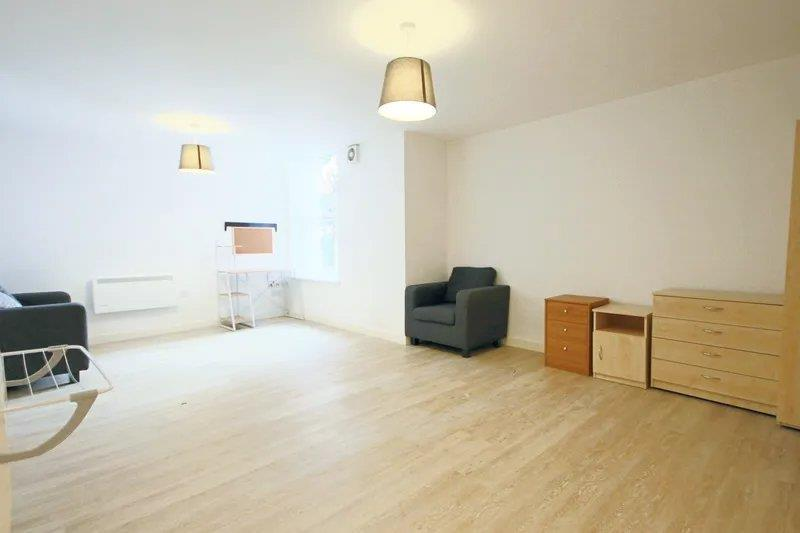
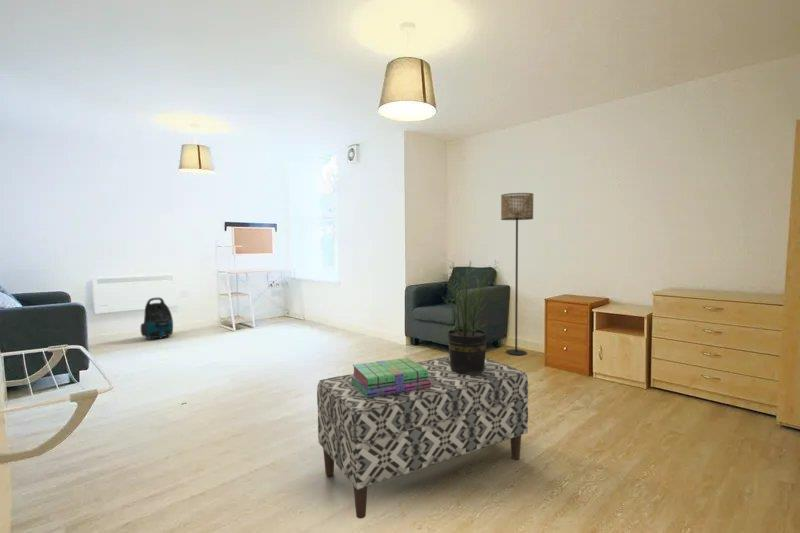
+ potted plant [441,259,498,375]
+ bench [316,356,529,520]
+ stack of books [349,357,431,398]
+ vacuum cleaner [139,297,174,340]
+ floor lamp [500,192,534,356]
